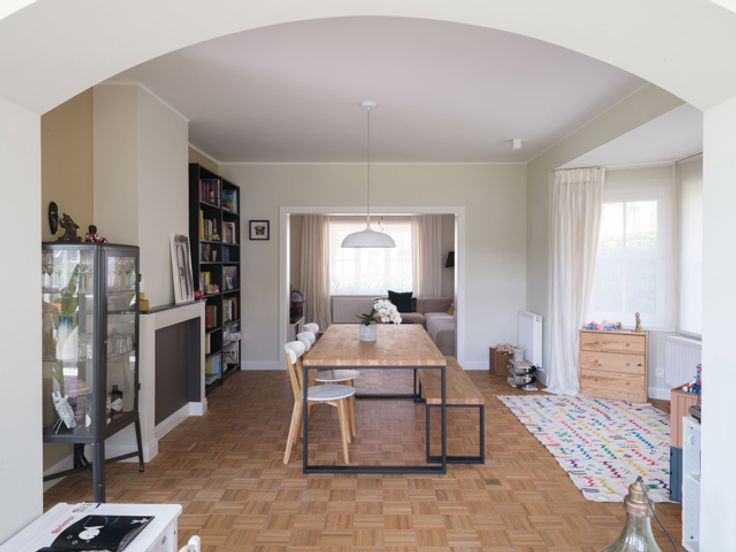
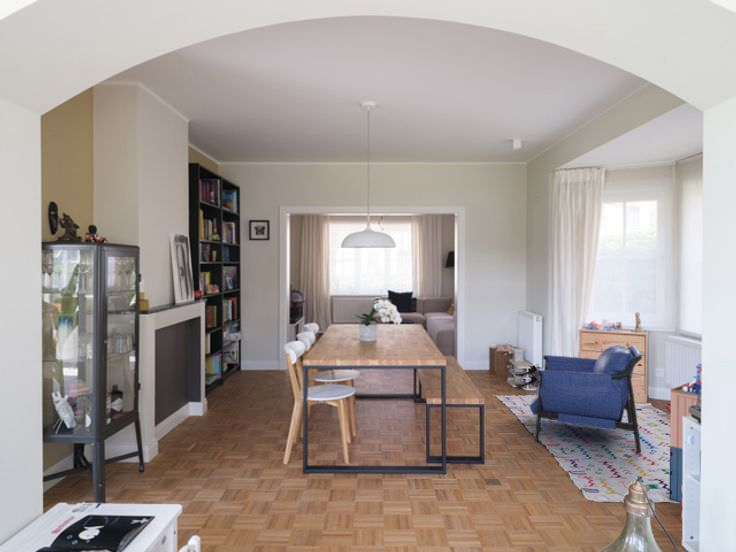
+ armchair [528,344,643,453]
